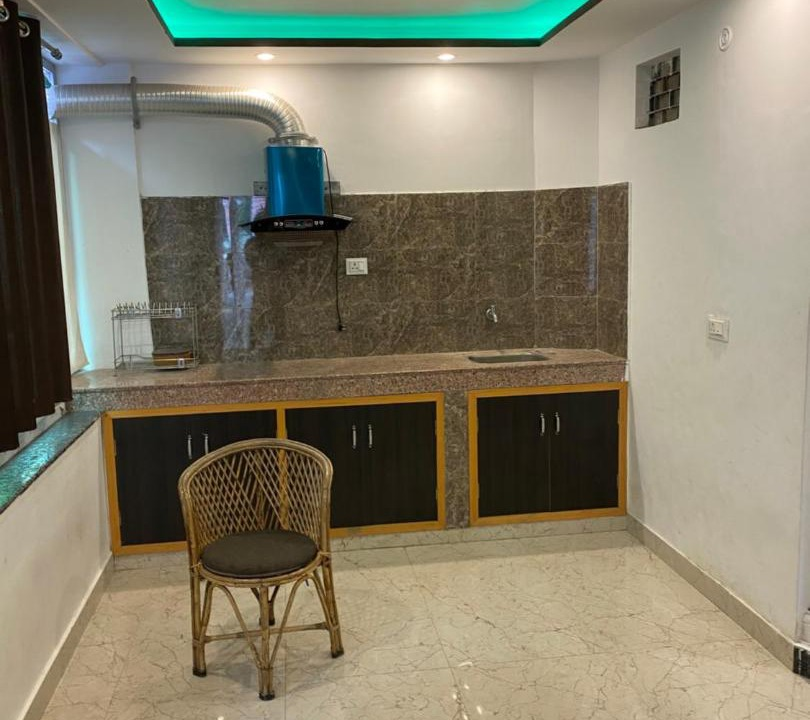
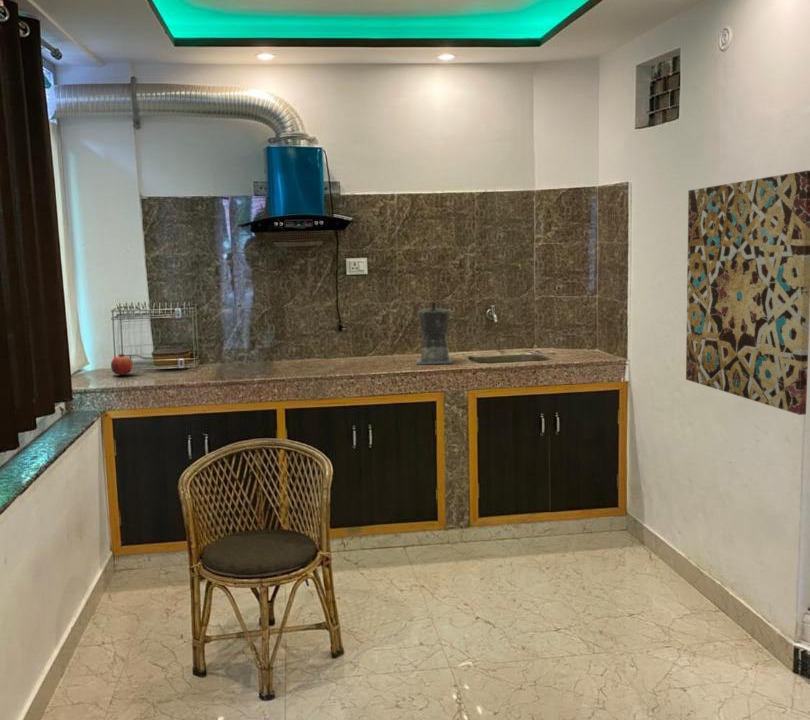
+ coffee maker [416,300,454,366]
+ wall art [685,169,810,416]
+ fruit [110,353,134,376]
